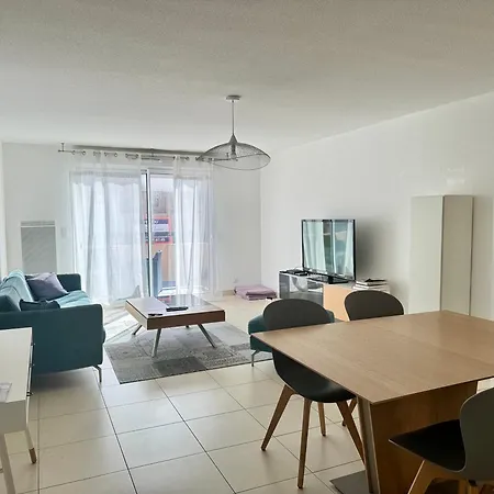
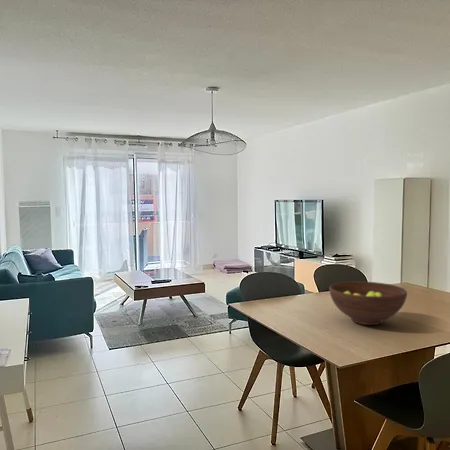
+ fruit bowl [328,280,408,326]
